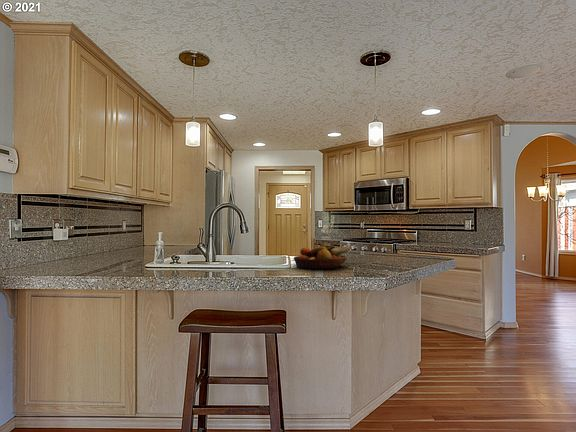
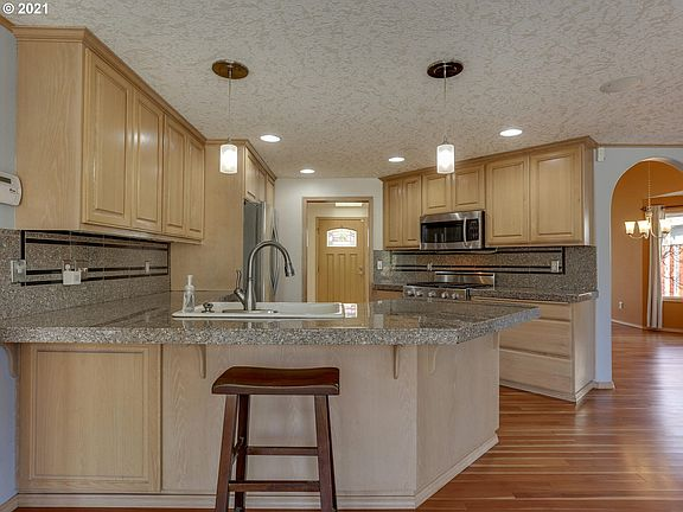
- fruit bowl [293,243,352,270]
